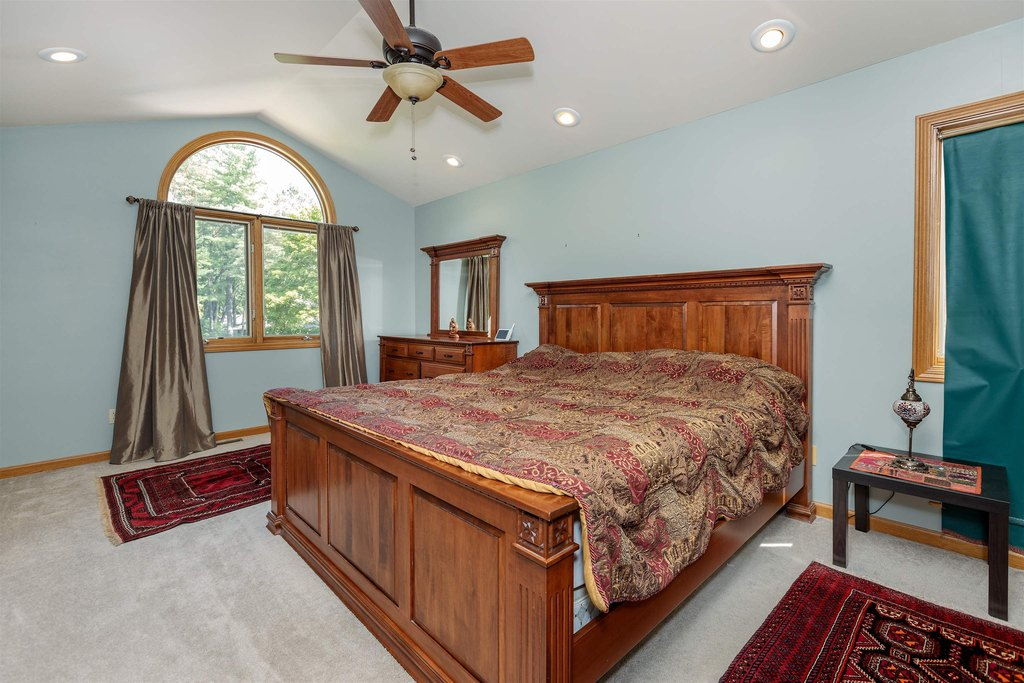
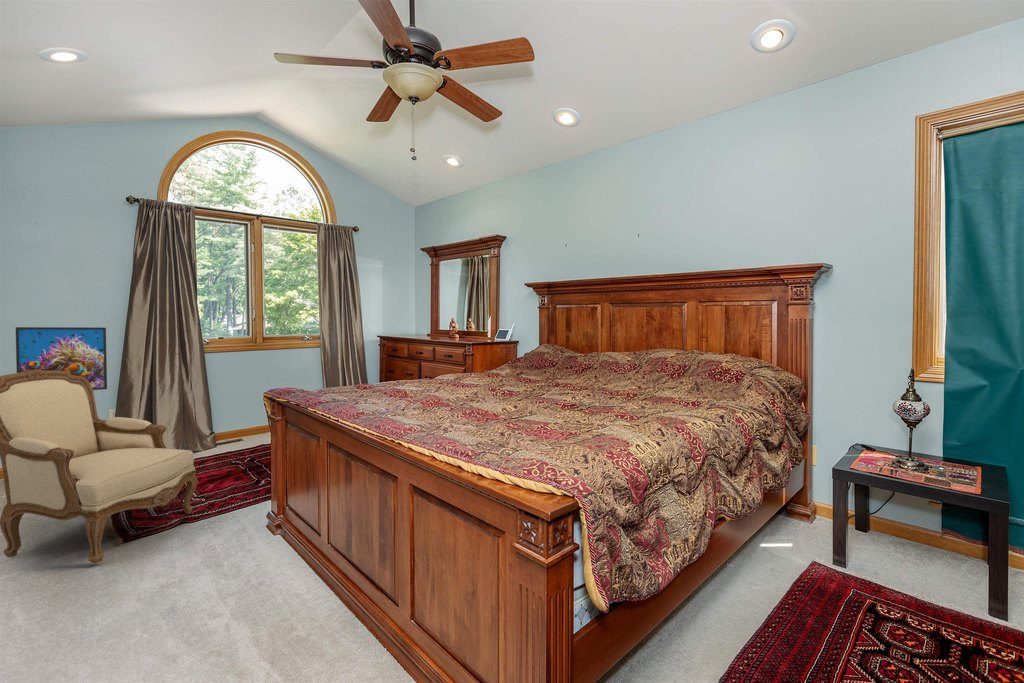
+ armchair [0,369,199,564]
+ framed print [15,326,108,391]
